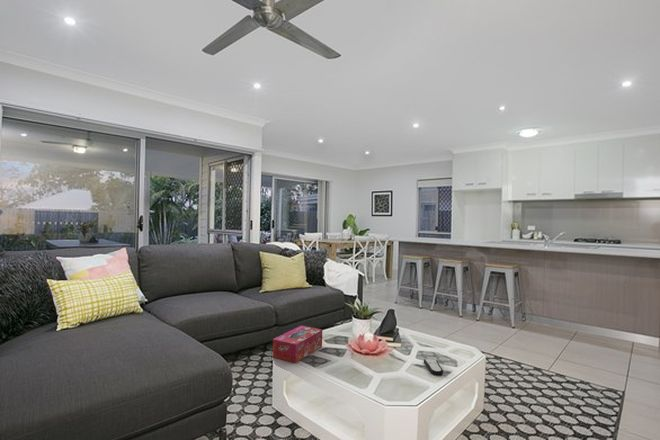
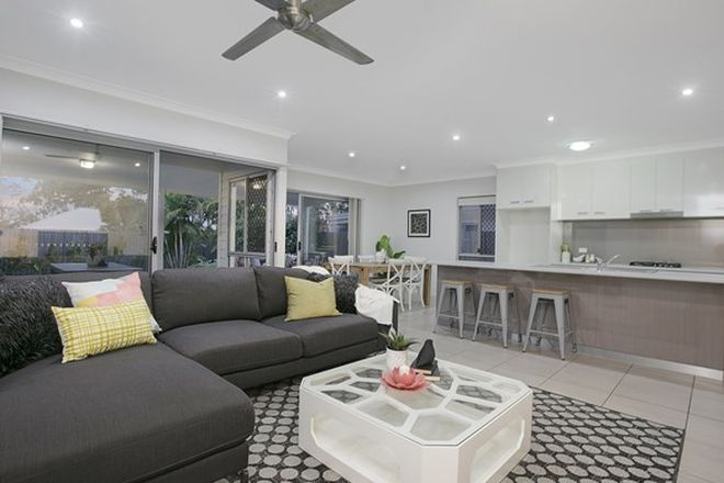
- tissue box [272,325,323,364]
- remote control [423,358,444,376]
